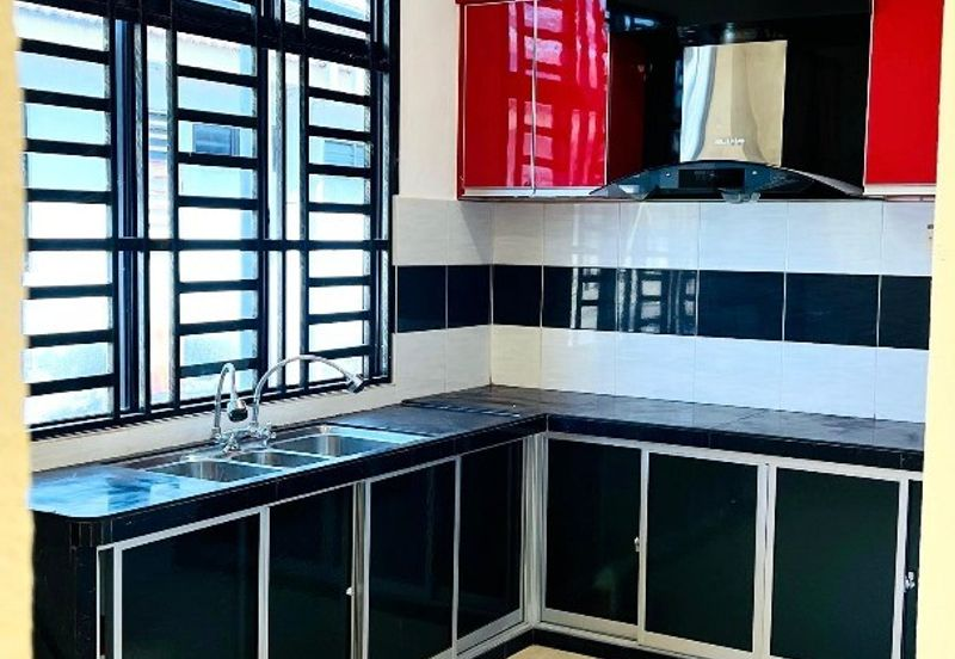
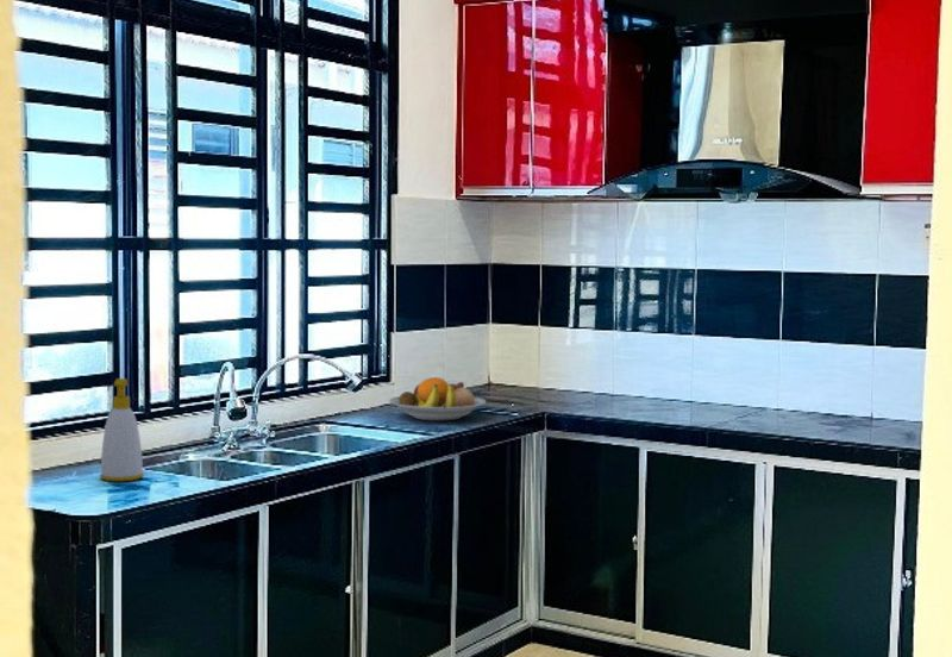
+ fruit bowl [388,376,487,421]
+ soap bottle [99,377,145,482]
